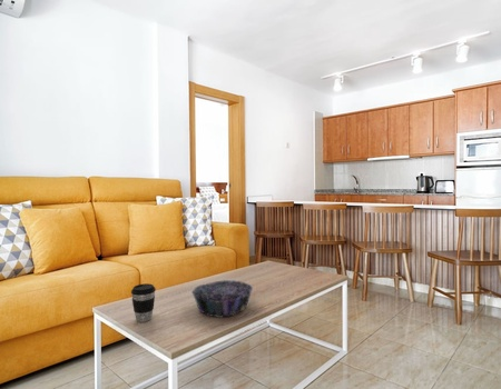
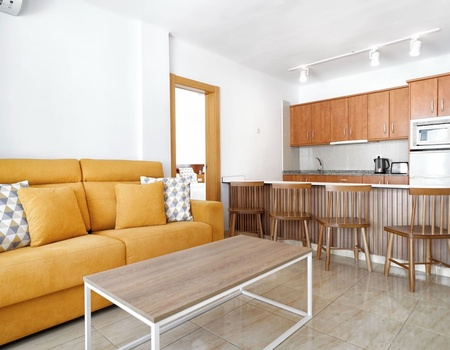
- decorative bowl [190,279,254,319]
- coffee cup [130,282,157,323]
